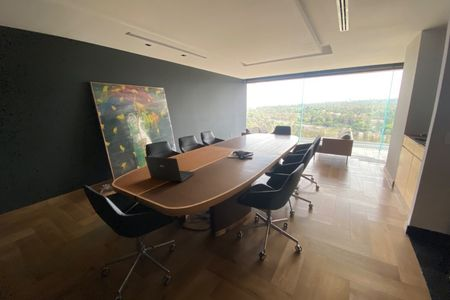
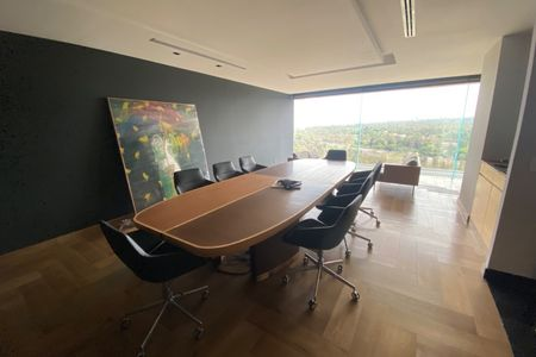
- laptop [144,155,196,183]
